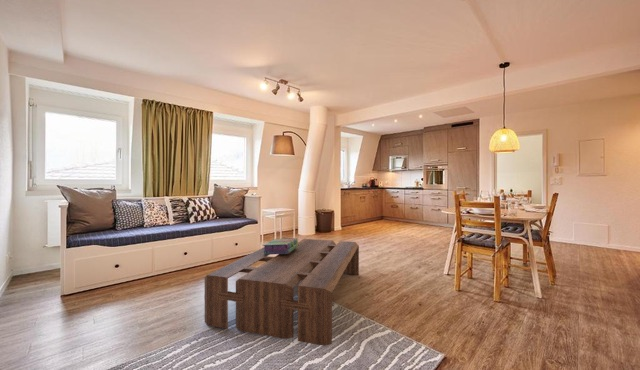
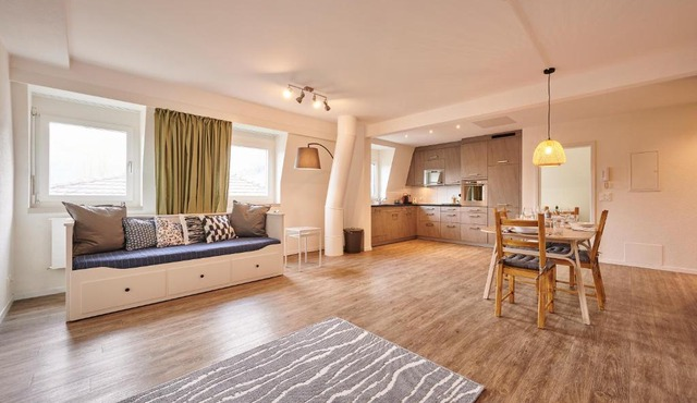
- stack of books [263,237,299,256]
- coffee table [204,236,360,347]
